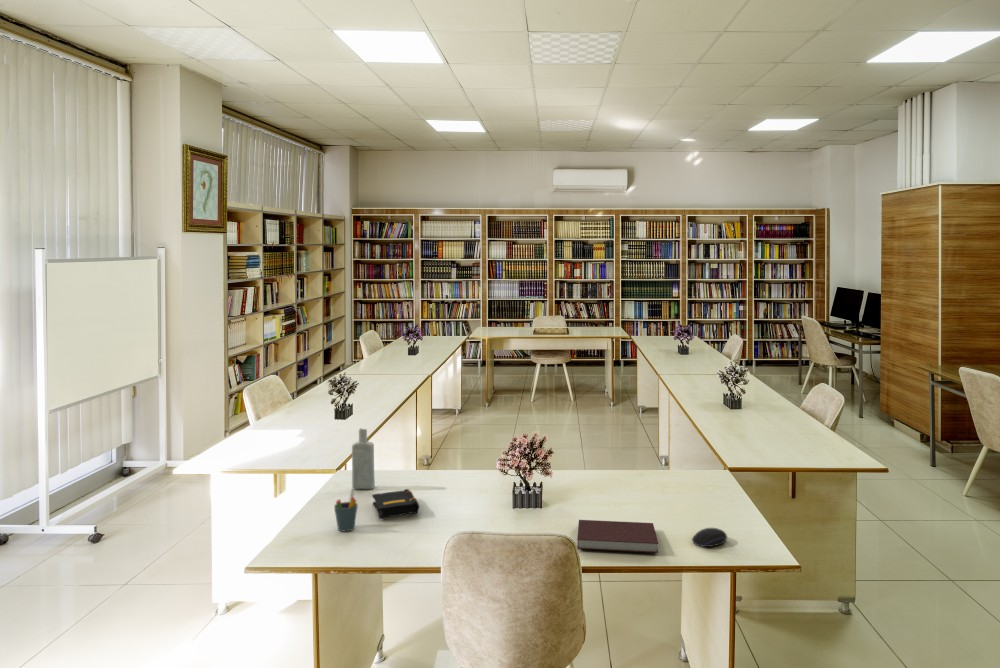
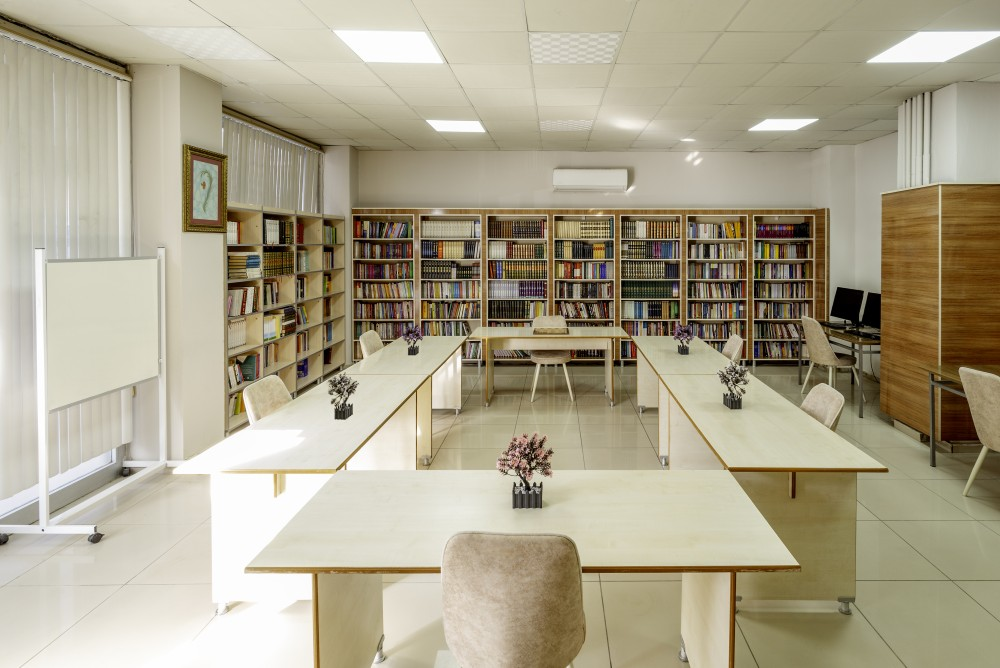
- notebook [576,519,659,554]
- pen holder [333,488,359,532]
- bottle [351,427,376,490]
- computer mouse [691,527,728,548]
- book [371,488,421,520]
